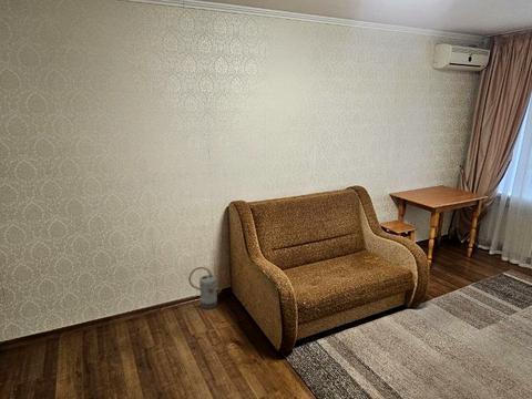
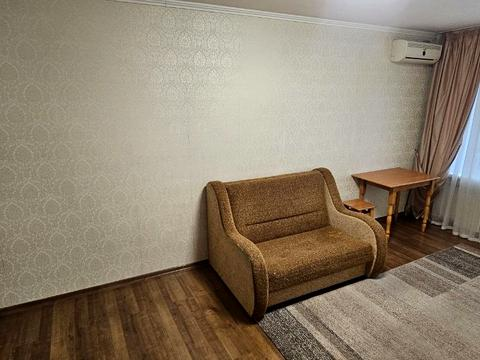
- watering can [187,266,227,310]
